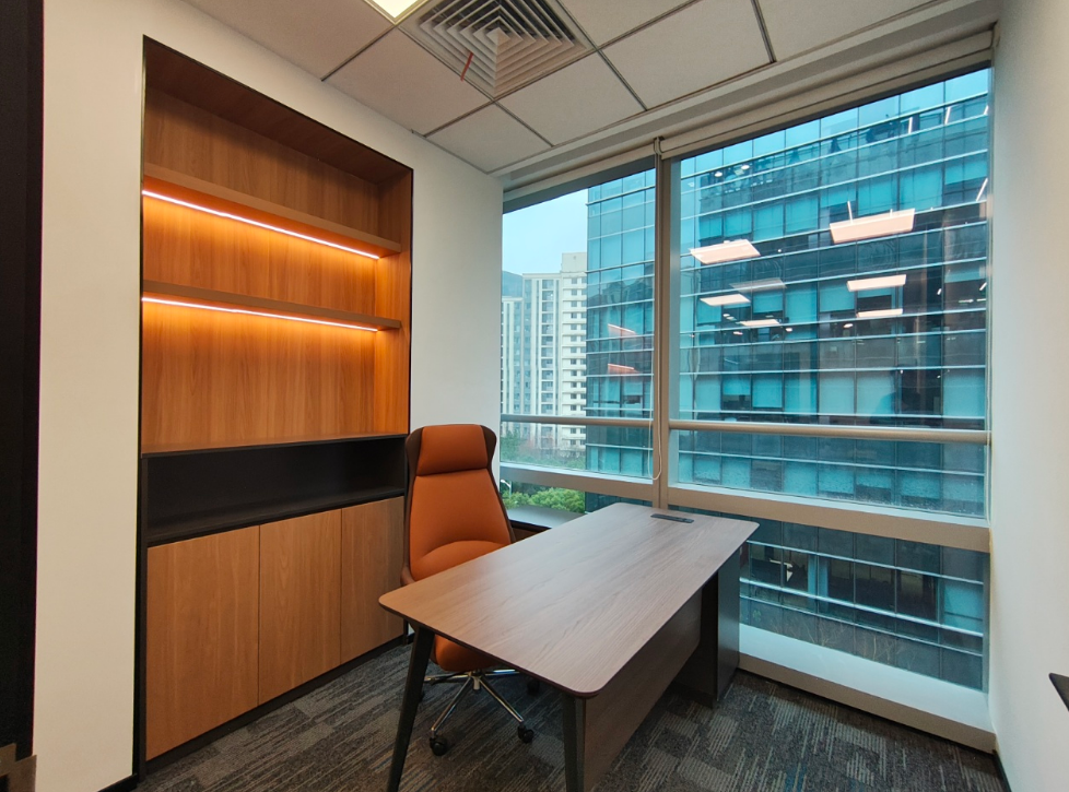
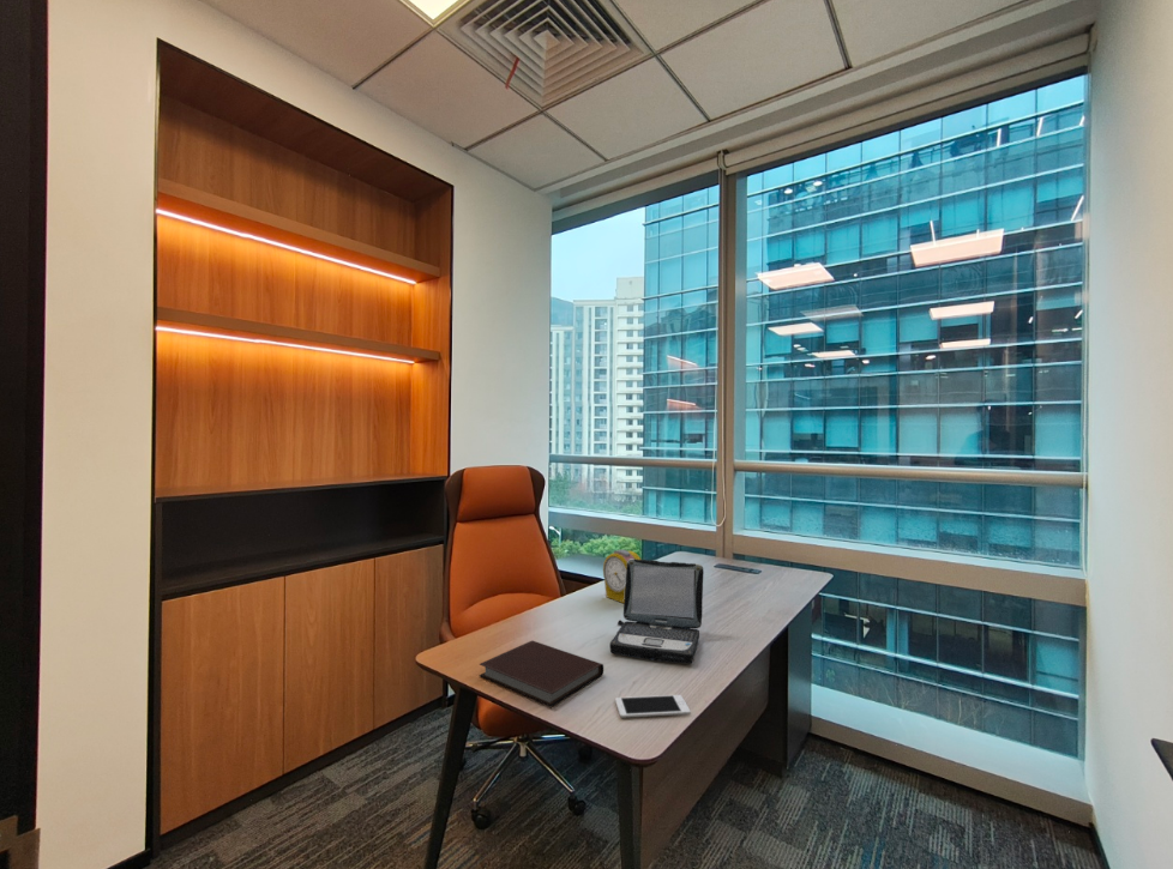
+ laptop [609,559,705,665]
+ notebook [479,640,604,708]
+ cell phone [614,694,691,719]
+ alarm clock [602,549,643,604]
